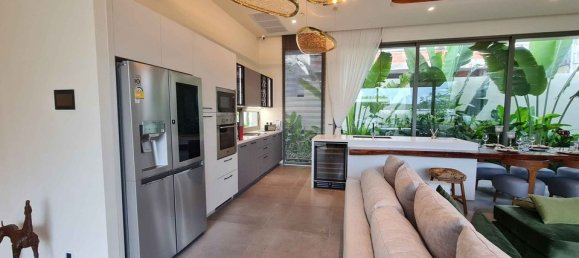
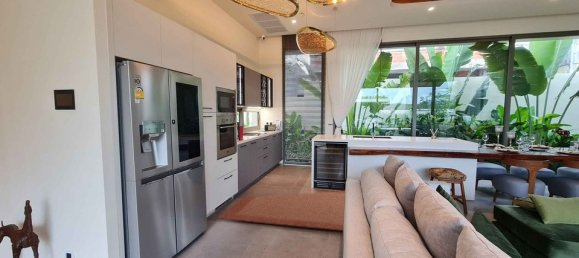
+ rug [216,190,346,232]
